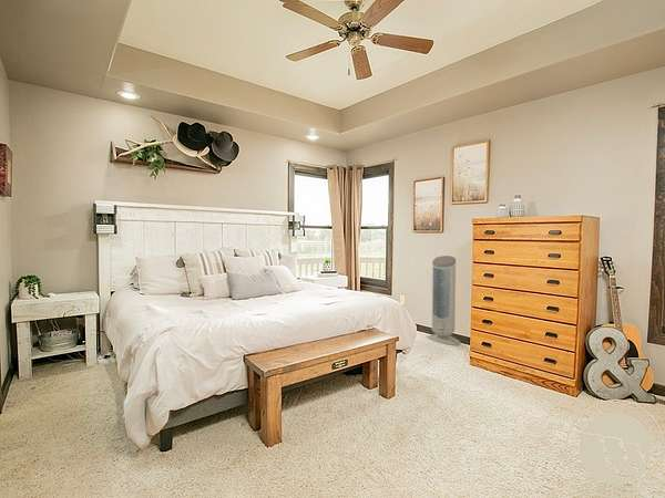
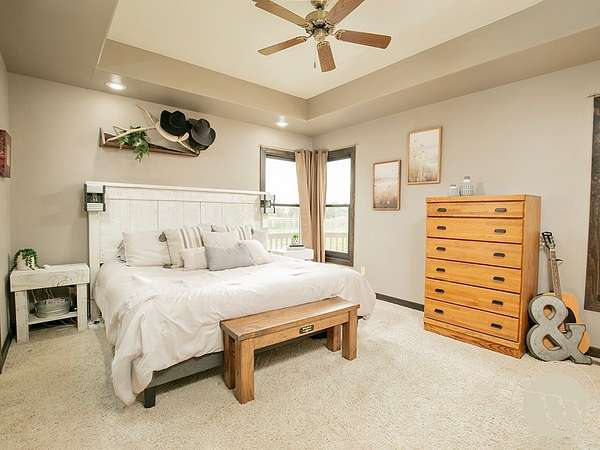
- air purifier [426,255,462,346]
